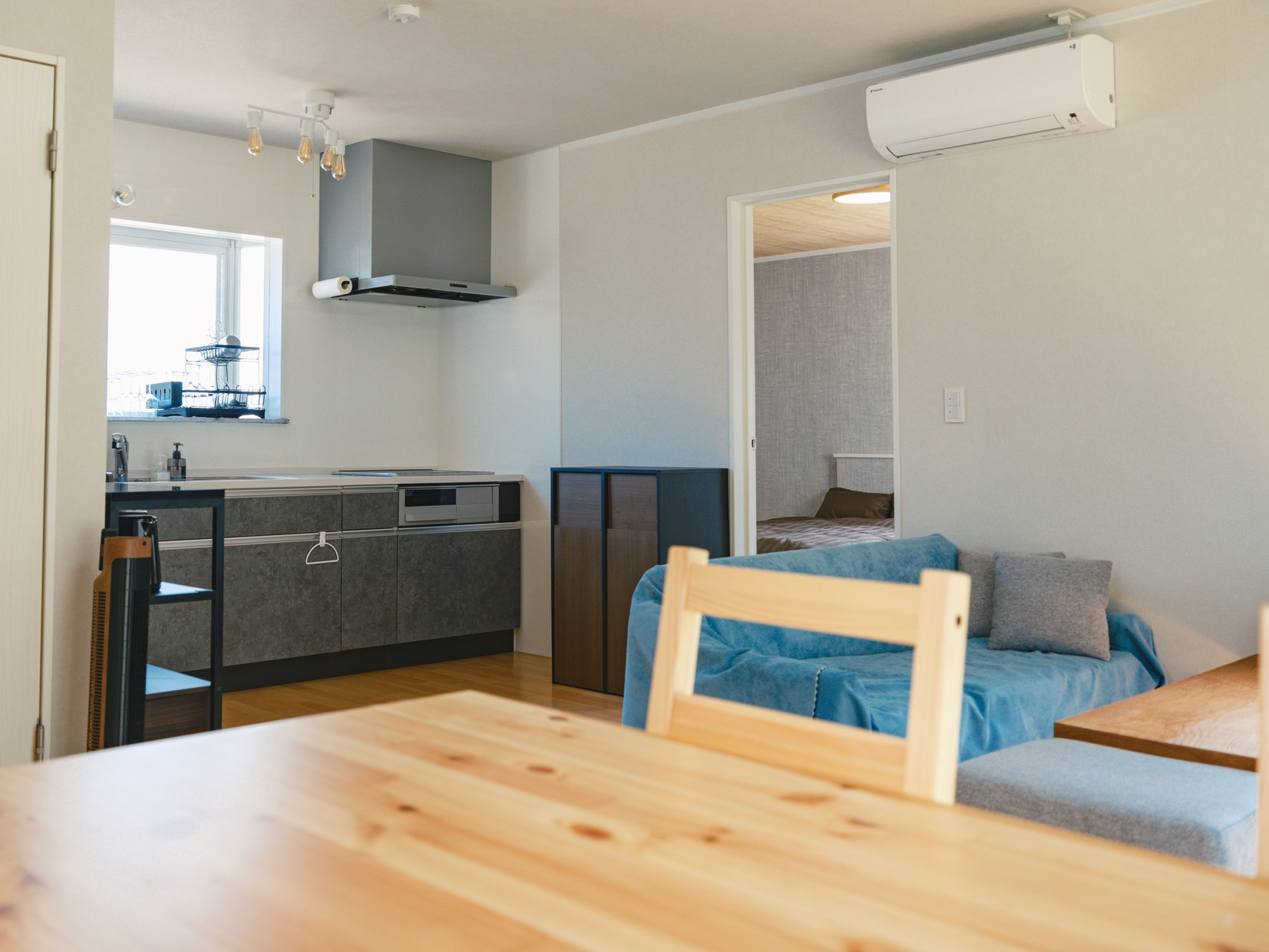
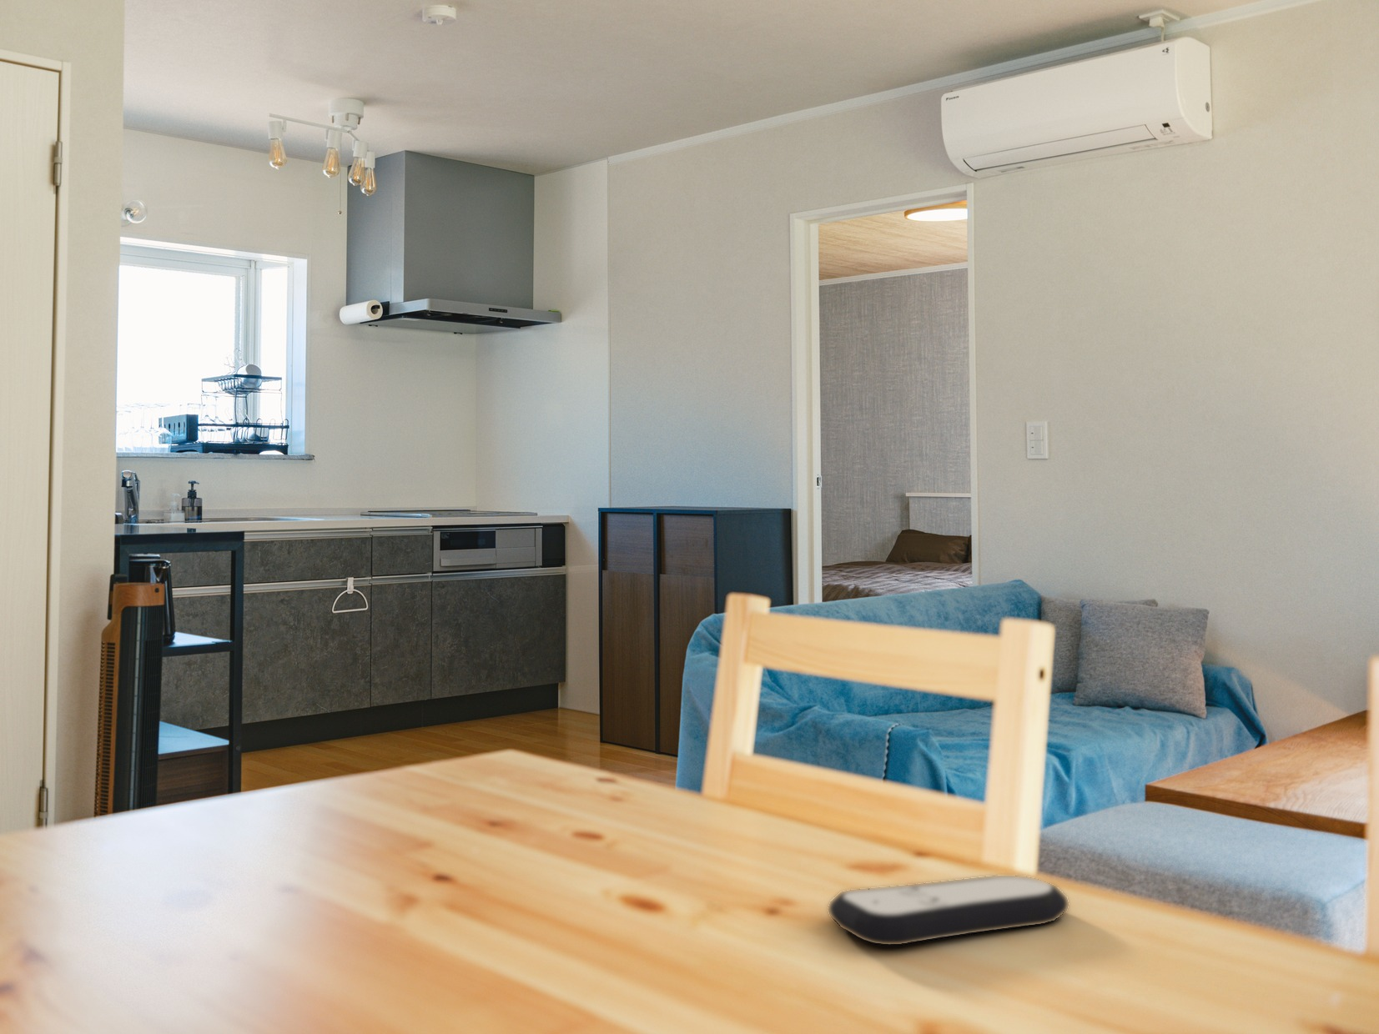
+ remote control [828,874,1069,946]
